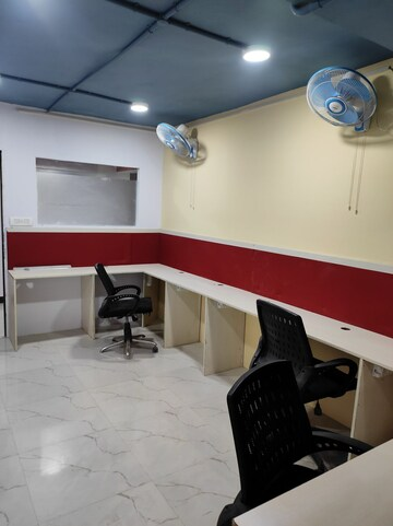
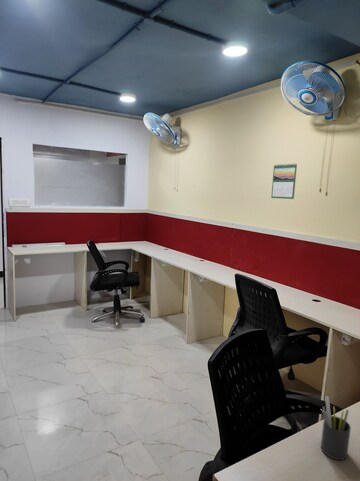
+ calendar [270,163,298,200]
+ pen holder [320,395,352,461]
